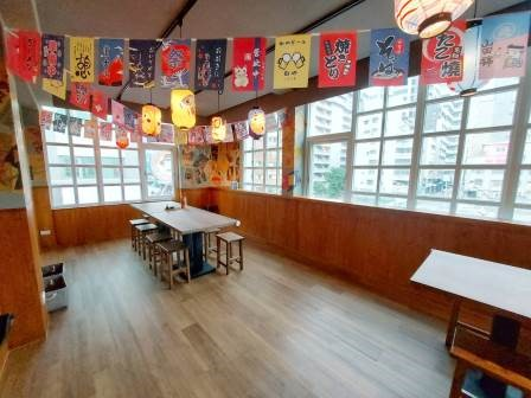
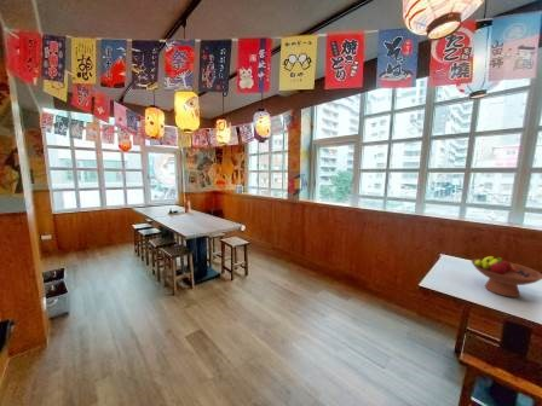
+ fruit bowl [471,255,542,298]
